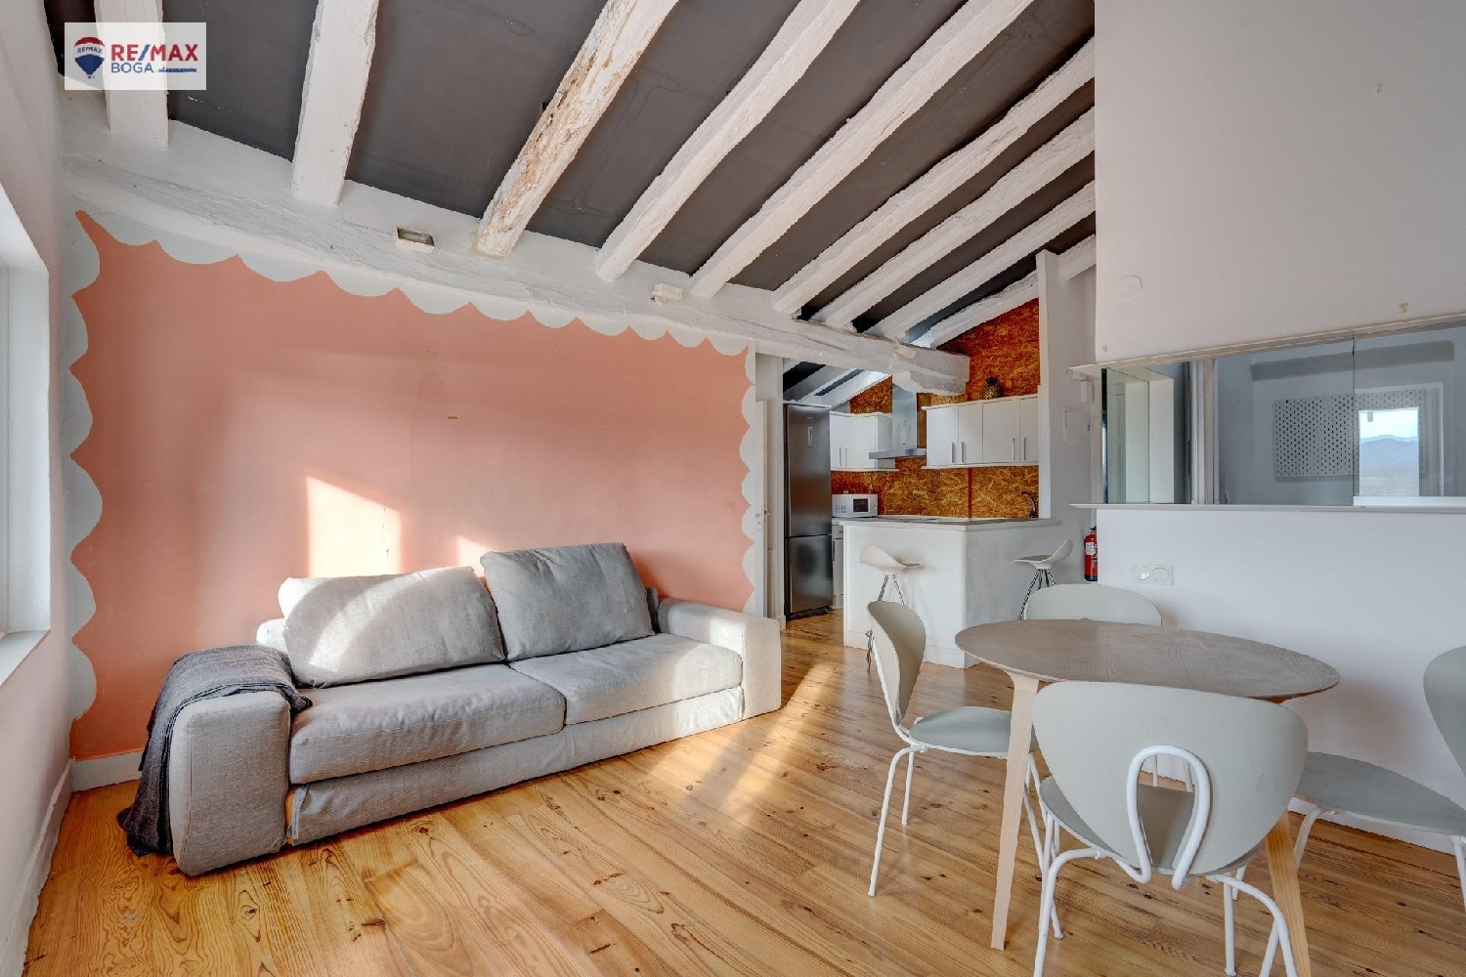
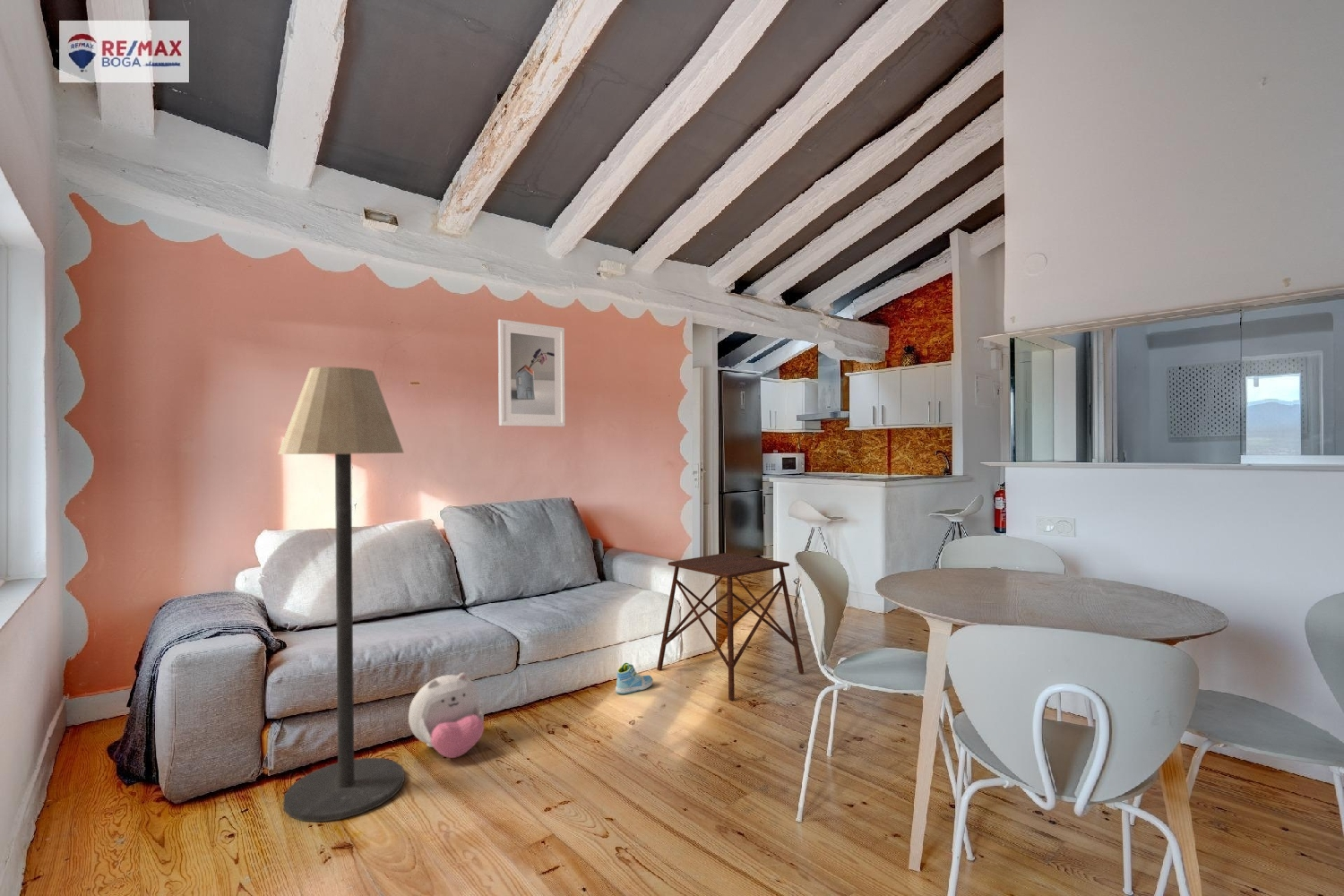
+ plush toy [408,672,485,759]
+ sneaker [615,662,654,695]
+ floor lamp [277,366,406,823]
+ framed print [497,319,566,427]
+ side table [656,552,805,702]
